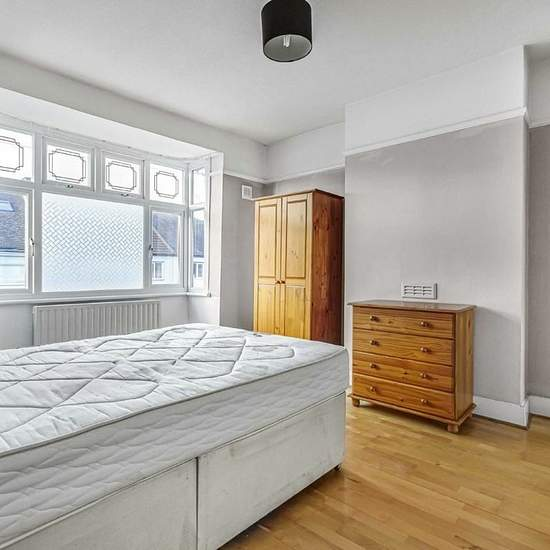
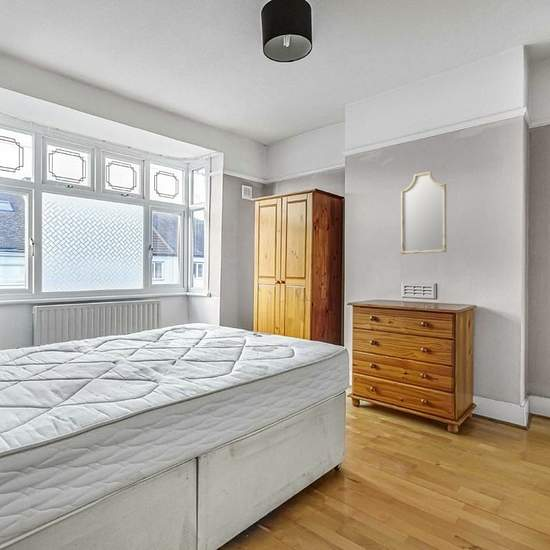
+ home mirror [400,170,448,255]
